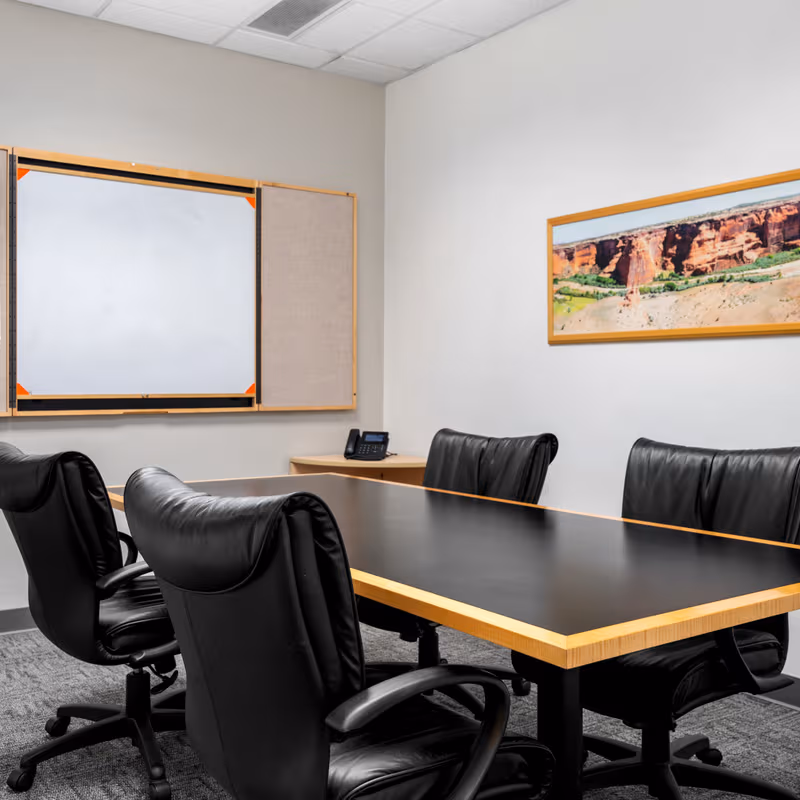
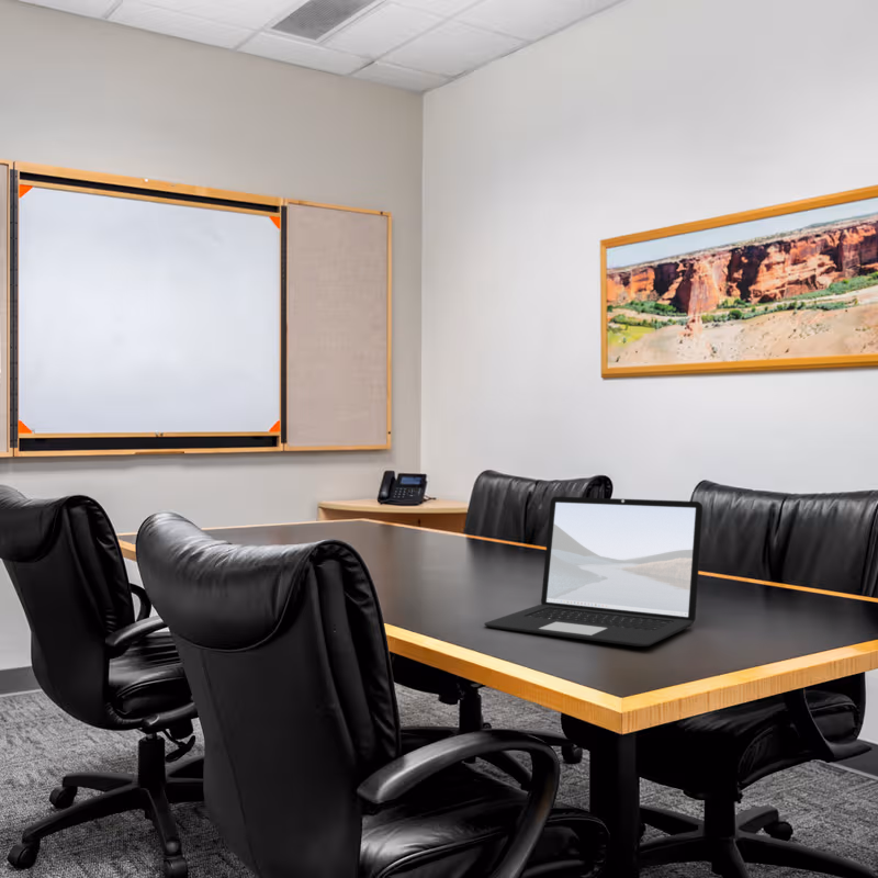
+ laptop [483,496,703,648]
